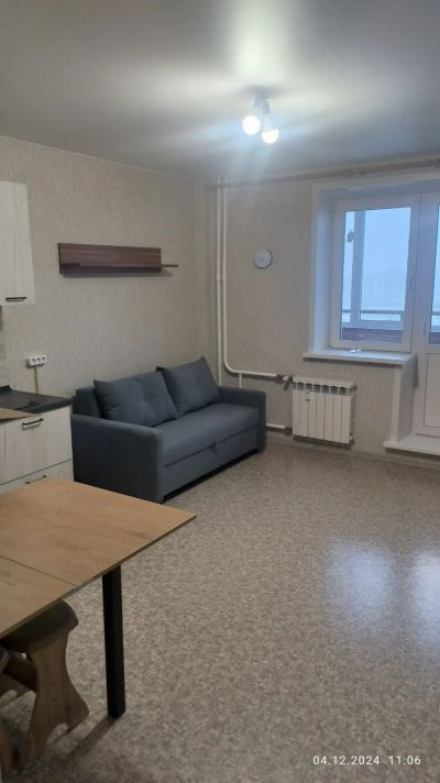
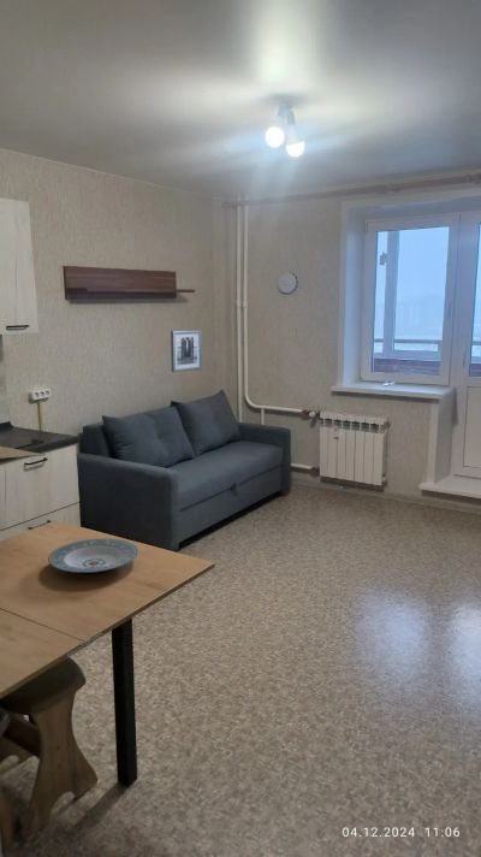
+ wall art [170,330,203,373]
+ plate [47,538,139,574]
